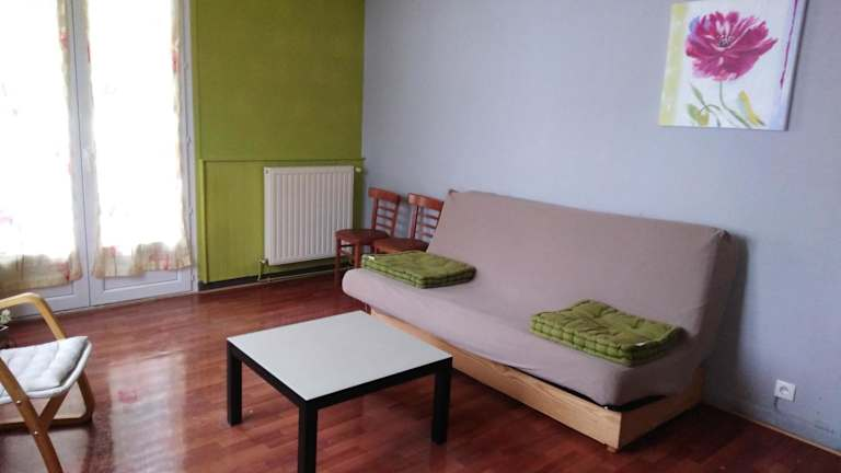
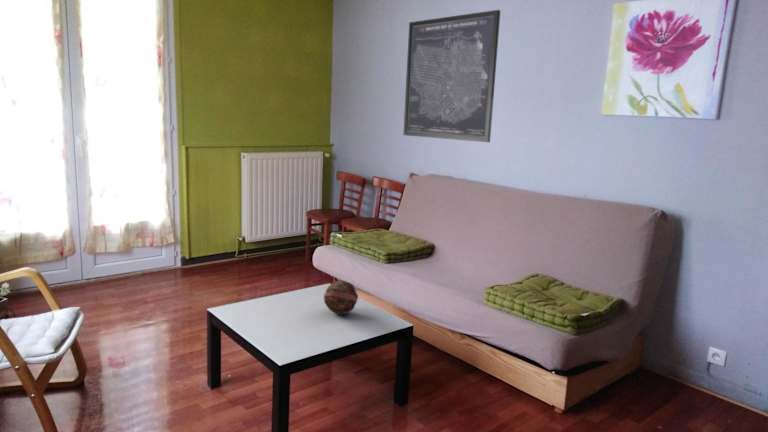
+ decorative ball [323,279,361,316]
+ wall art [402,9,501,143]
